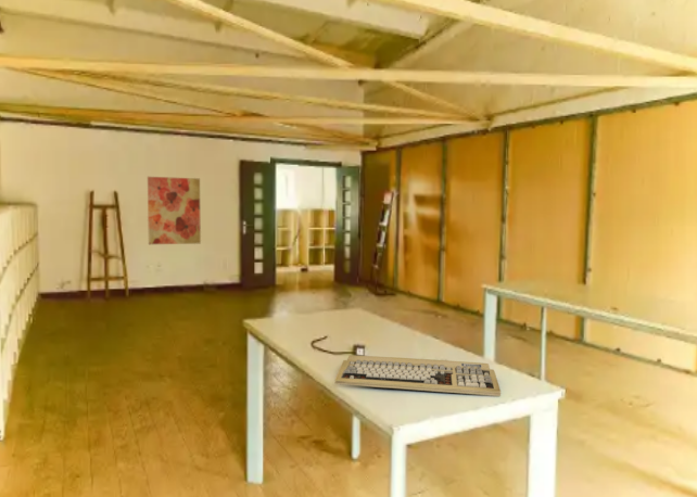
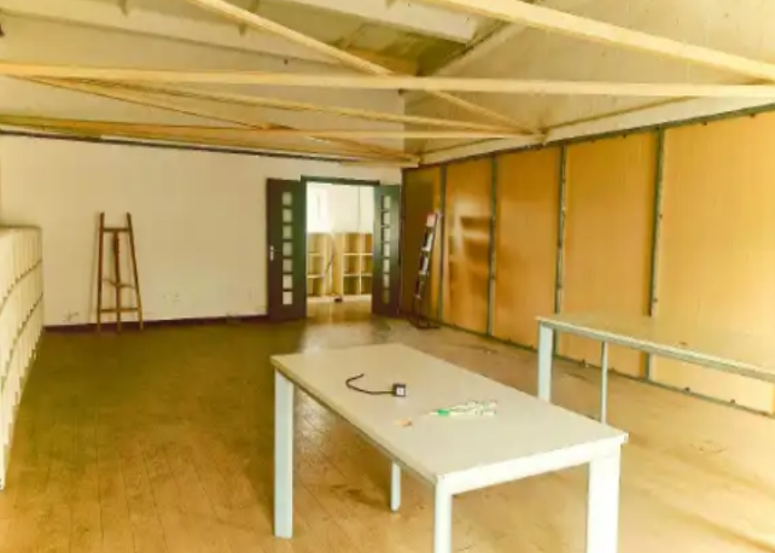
- wall art [147,176,202,245]
- keyboard [333,354,502,397]
